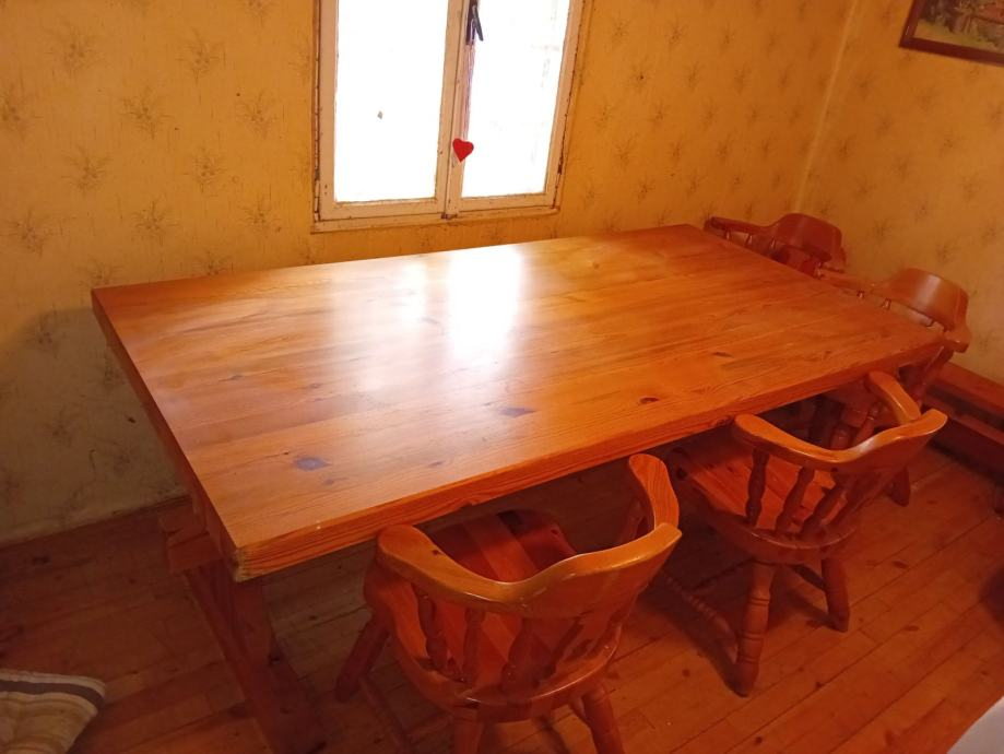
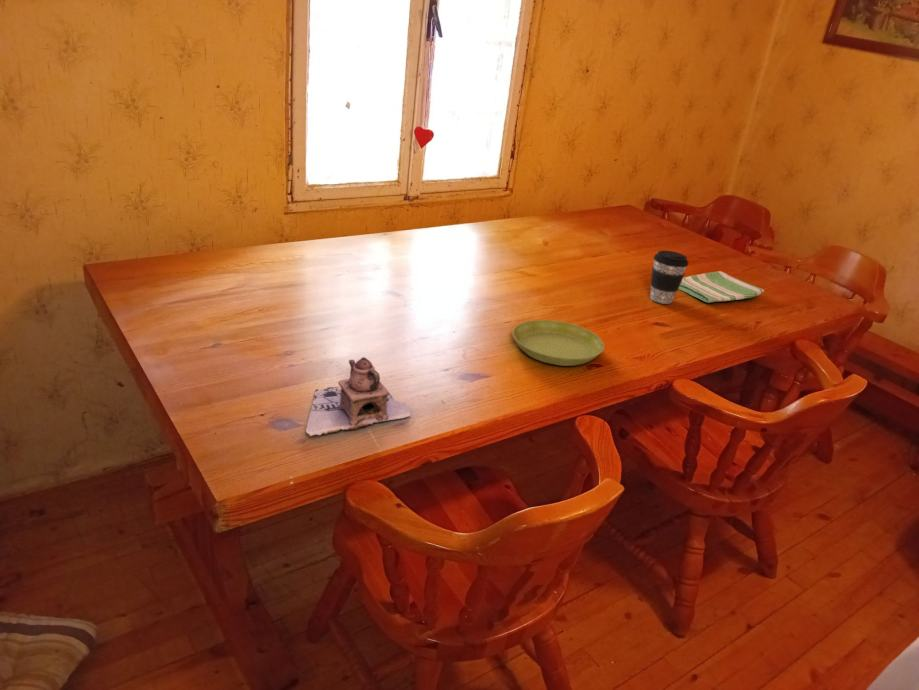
+ dish towel [678,270,765,304]
+ coffee cup [649,249,689,305]
+ saucer [512,319,605,367]
+ teapot [305,356,411,438]
